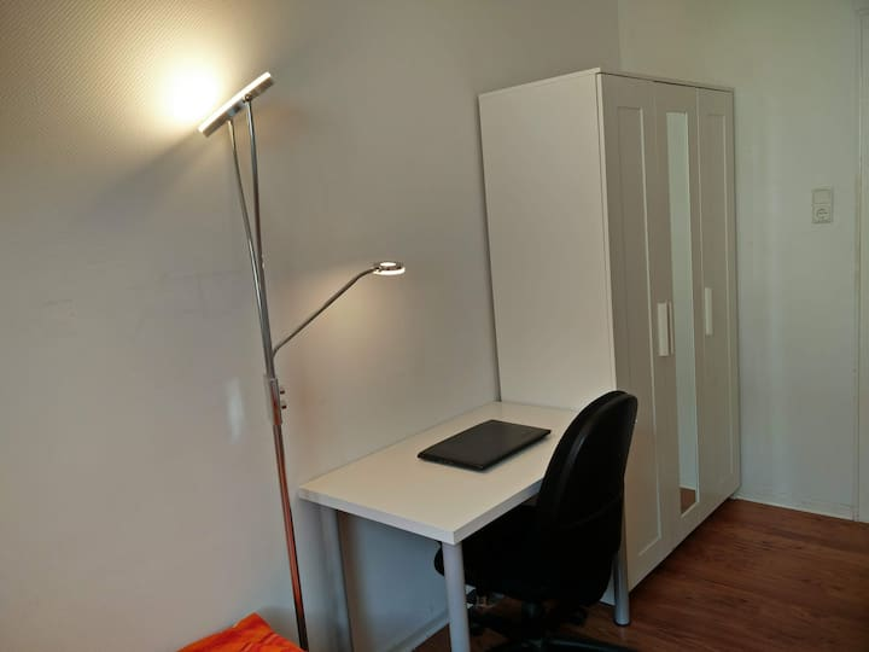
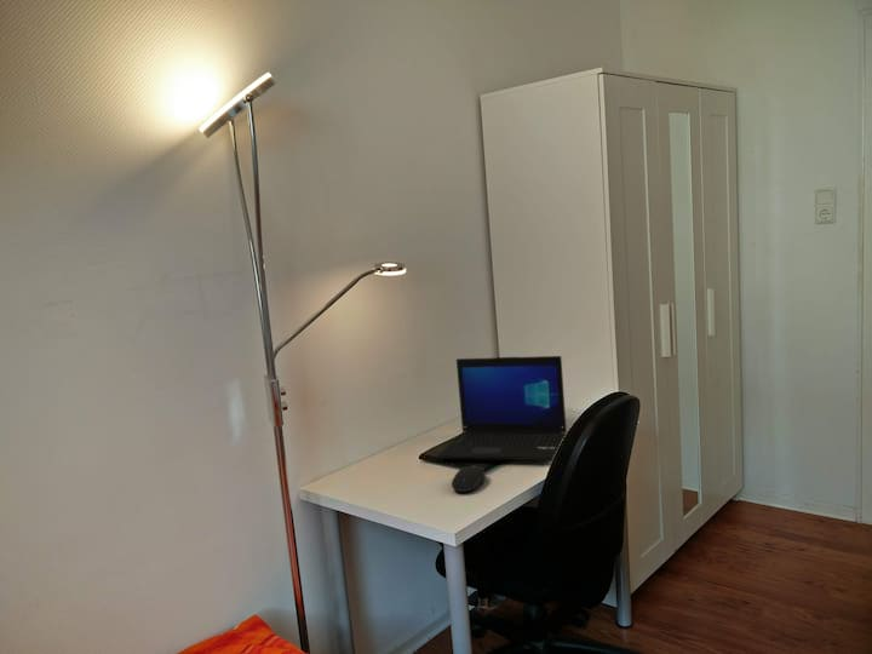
+ laptop [437,355,568,461]
+ computer mouse [451,465,487,493]
